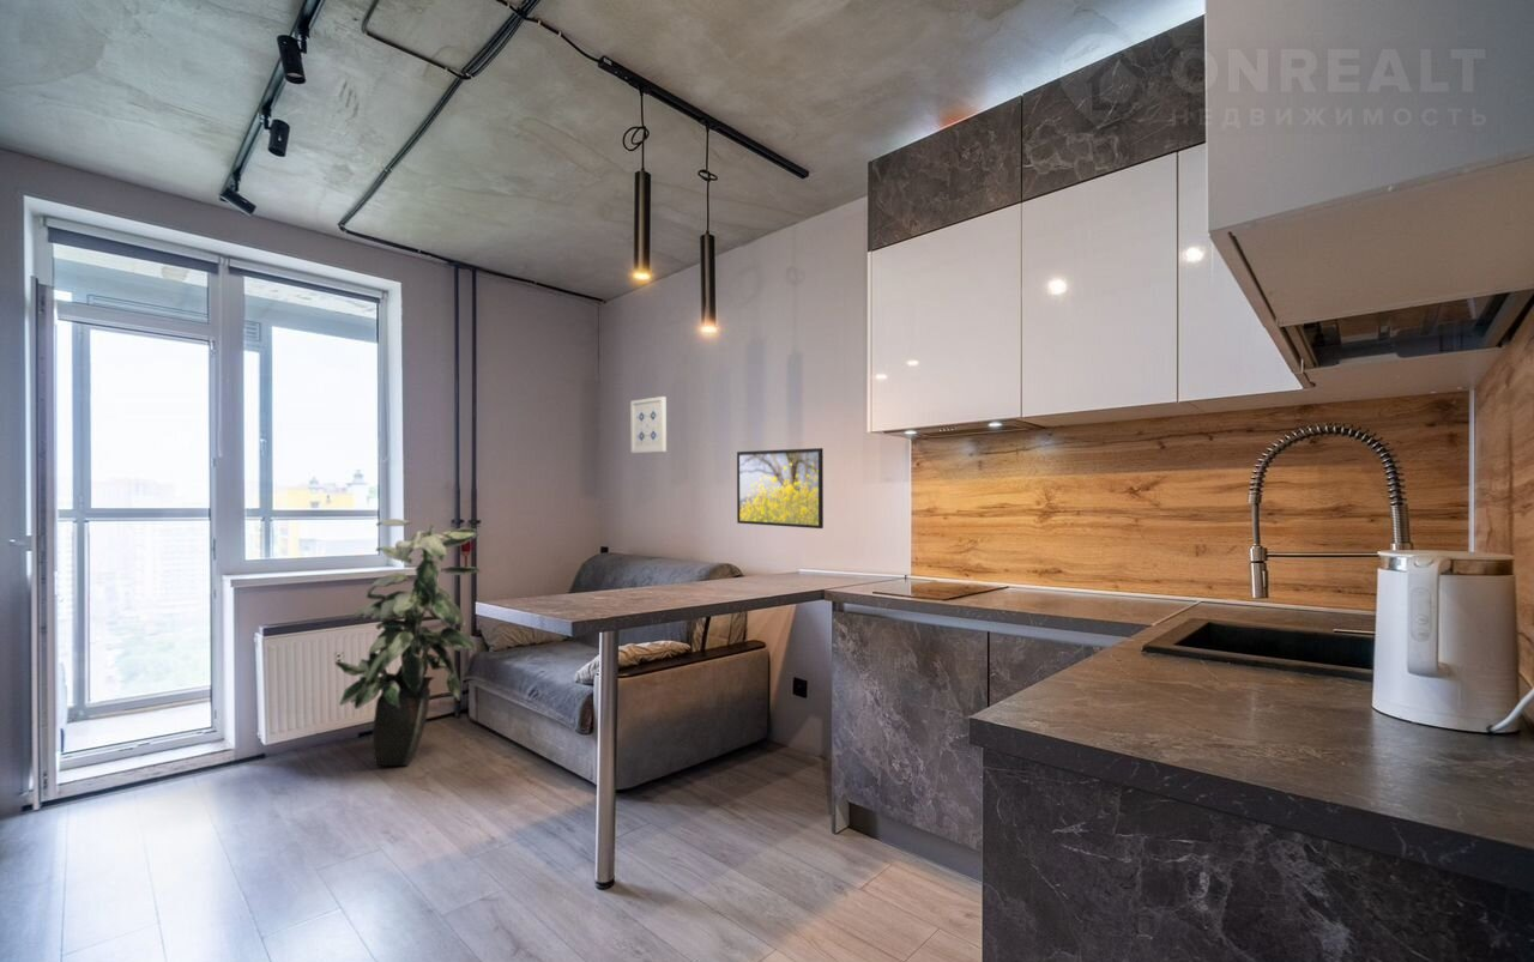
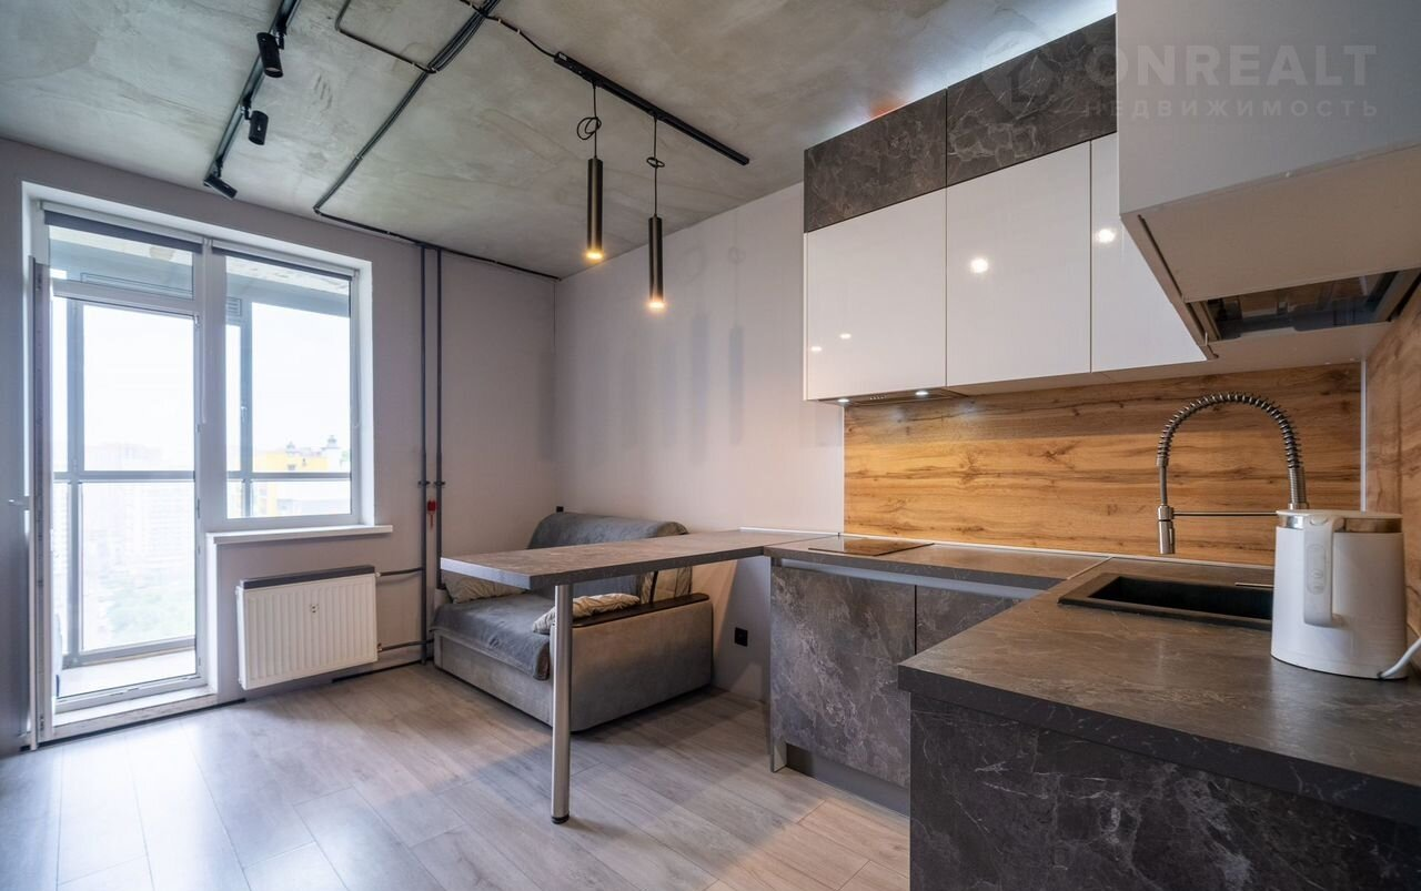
- indoor plant [333,518,482,767]
- wall art [629,395,668,454]
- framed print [736,447,825,530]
